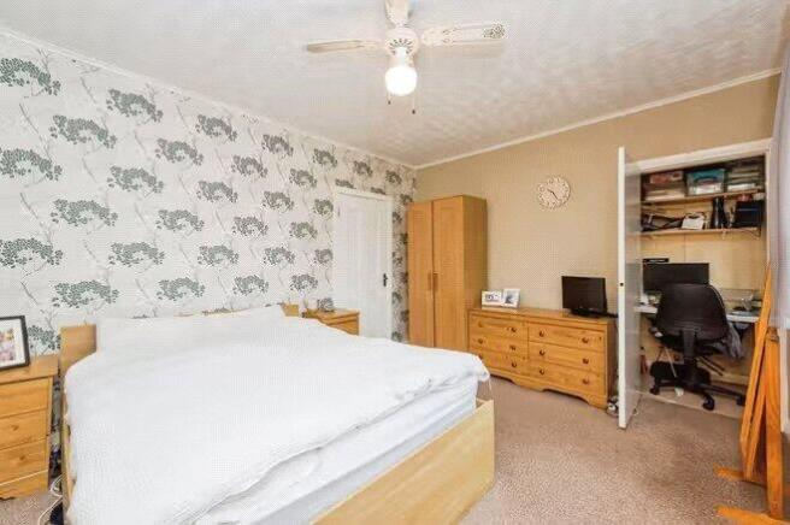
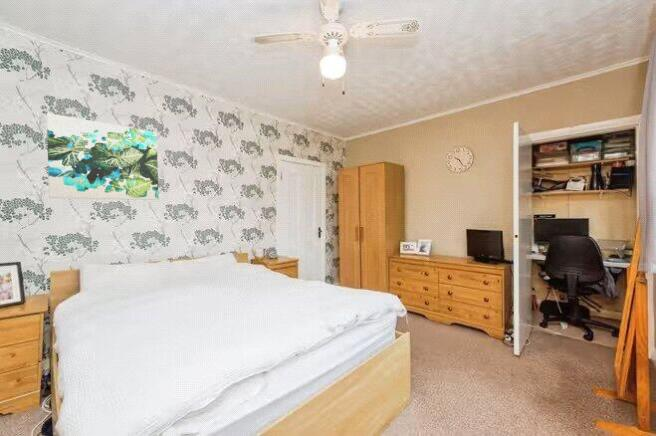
+ wall art [46,112,159,201]
